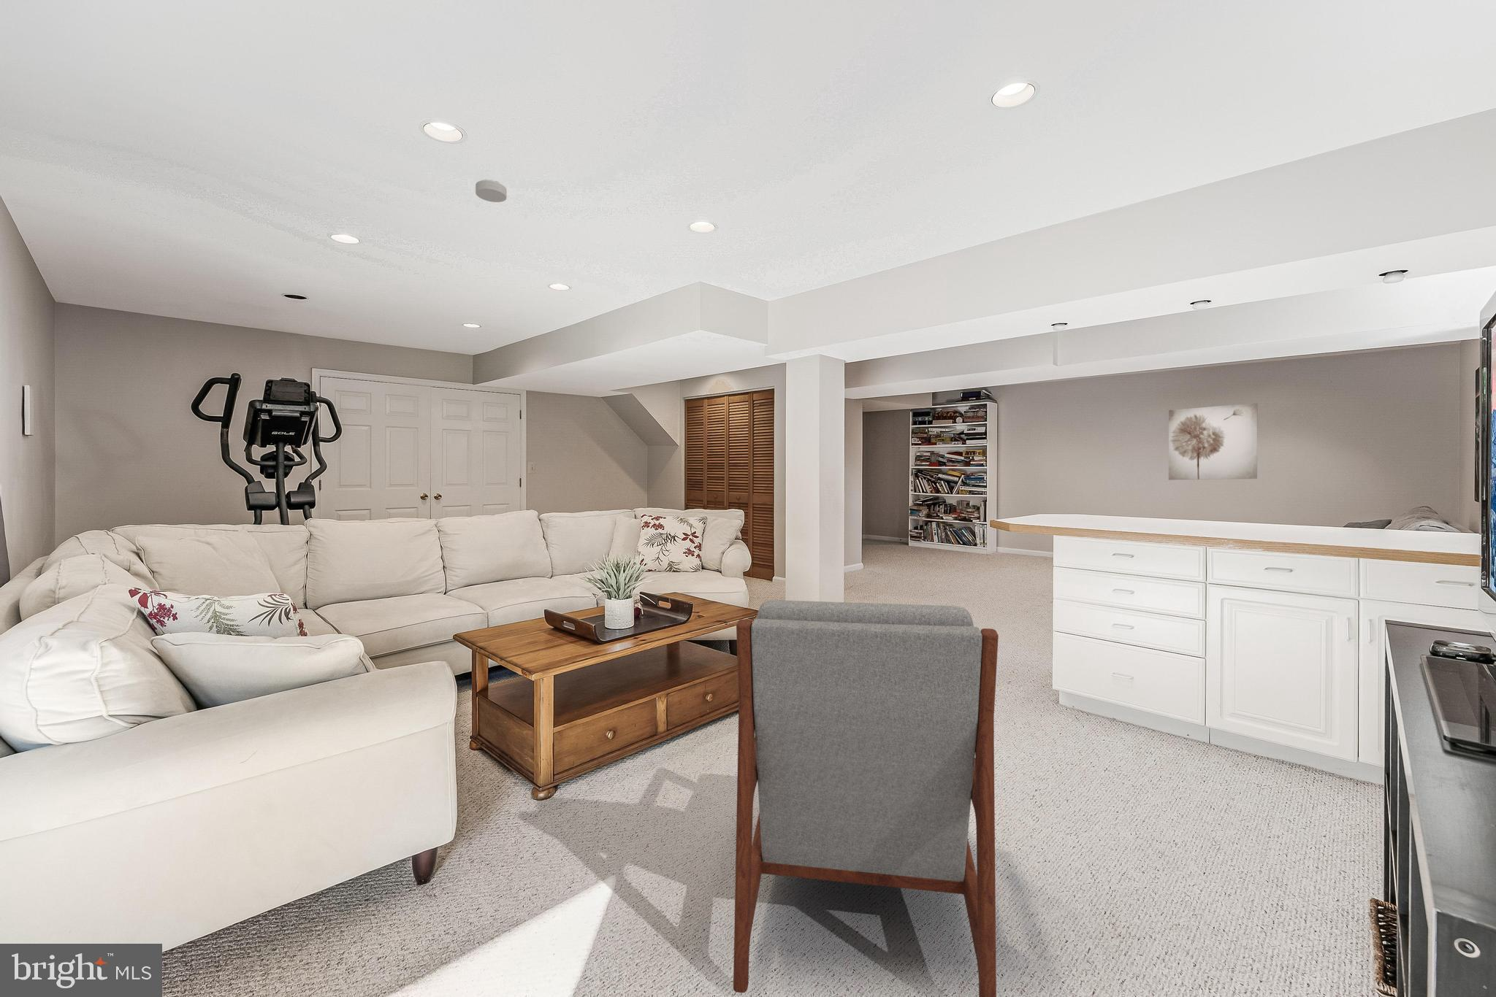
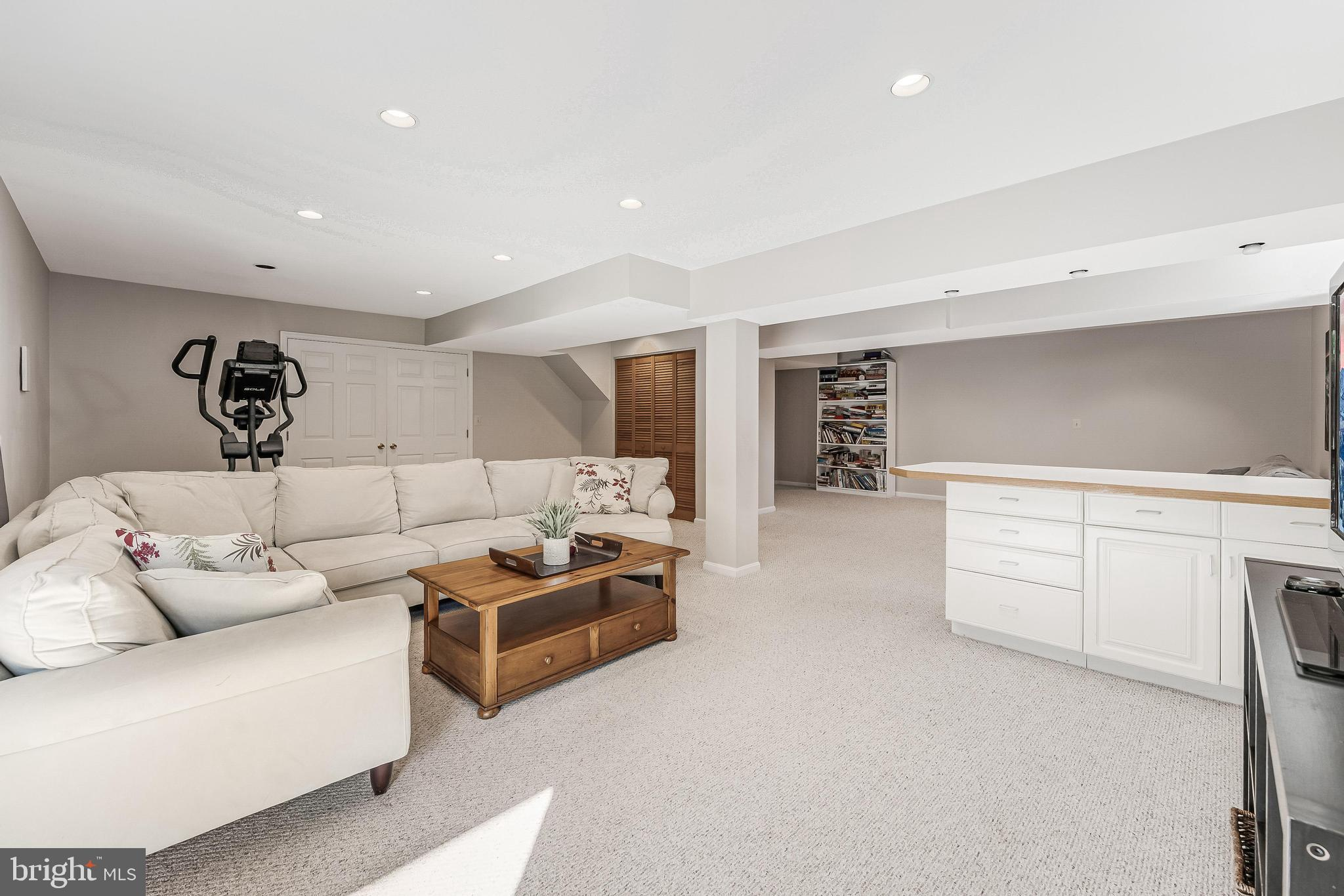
- smoke detector [475,179,508,203]
- wall art [1168,402,1259,481]
- armchair [732,600,1000,997]
